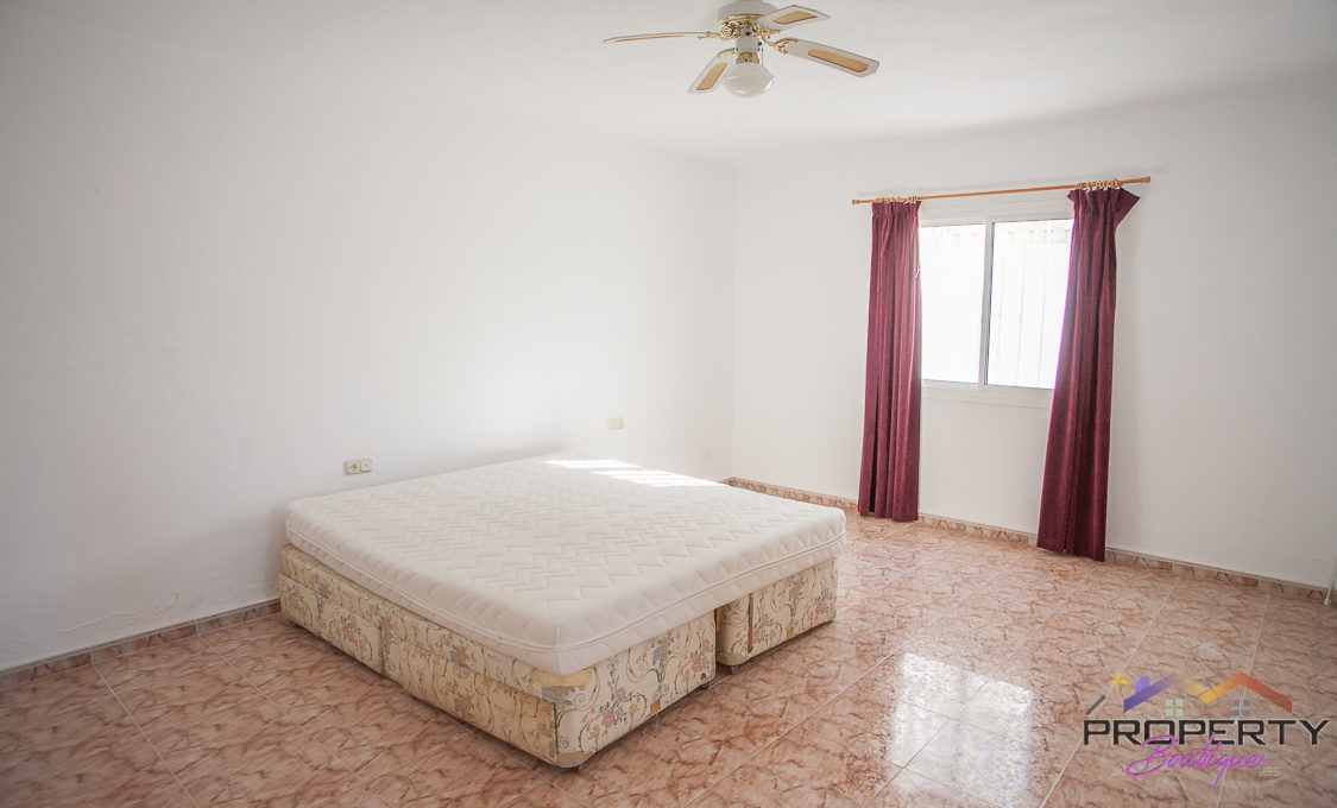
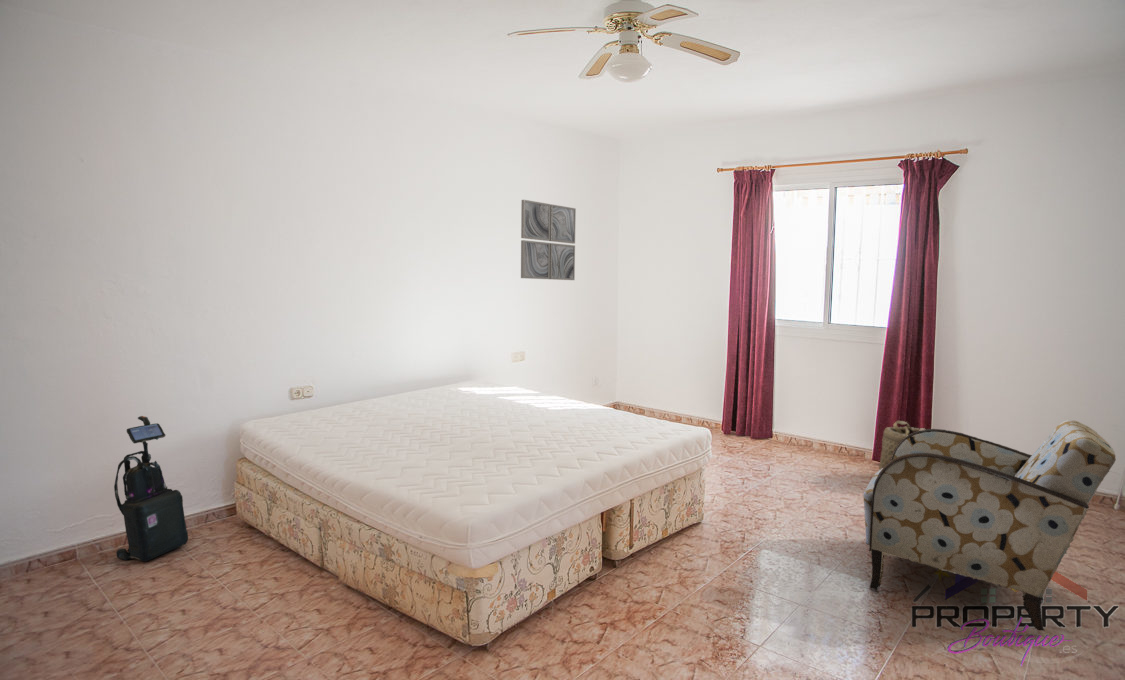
+ basket [878,420,926,470]
+ armchair [862,419,1117,632]
+ wall art [520,199,577,281]
+ vacuum cleaner [113,415,189,562]
